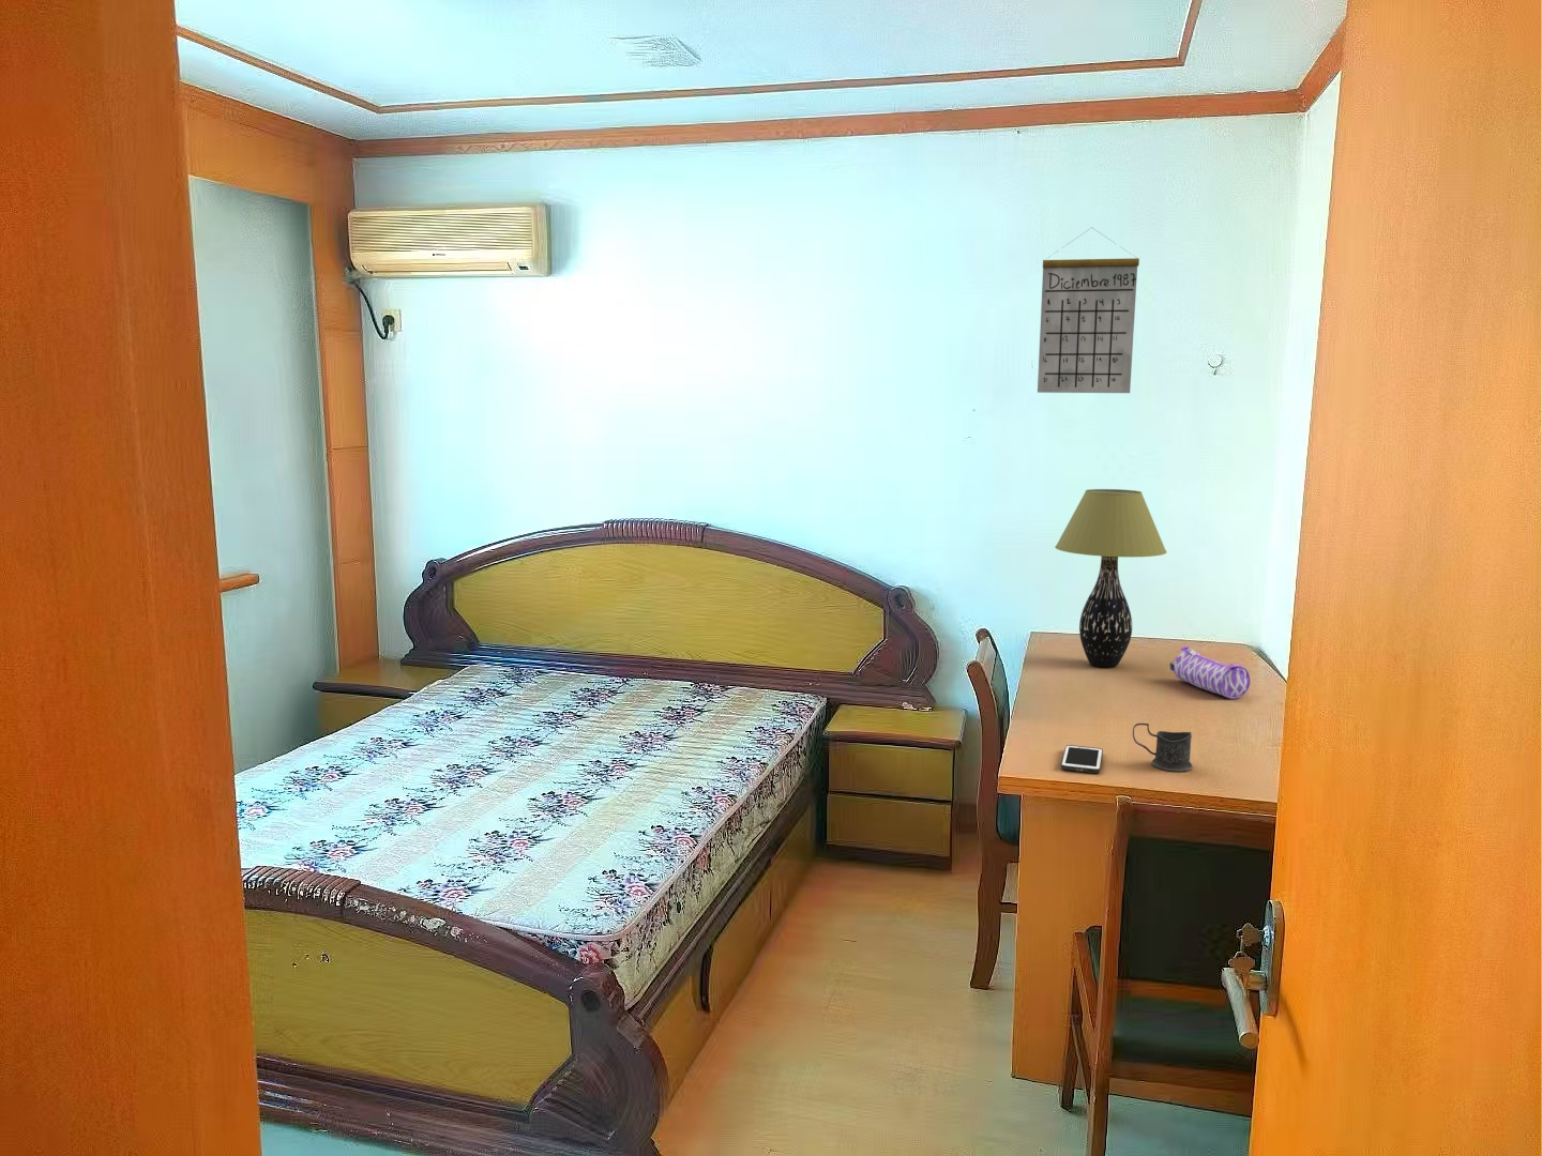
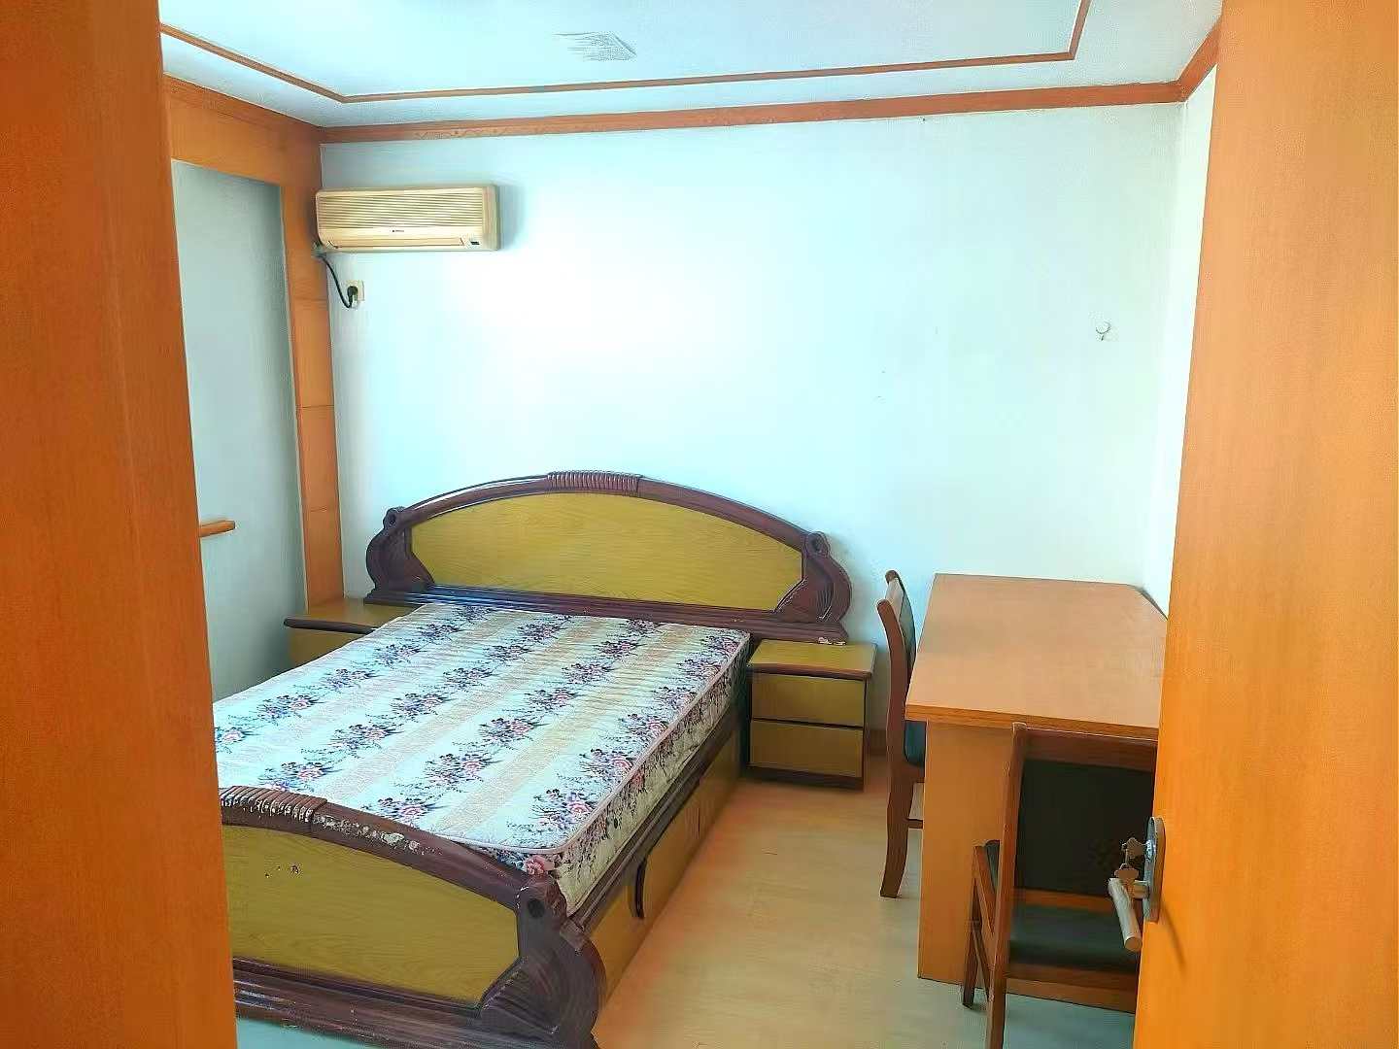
- pencil case [1168,646,1251,699]
- table lamp [1054,488,1167,669]
- cell phone [1060,744,1104,773]
- calendar [1037,226,1140,393]
- mug [1132,722,1194,772]
